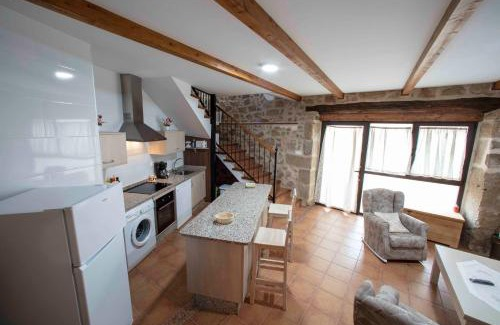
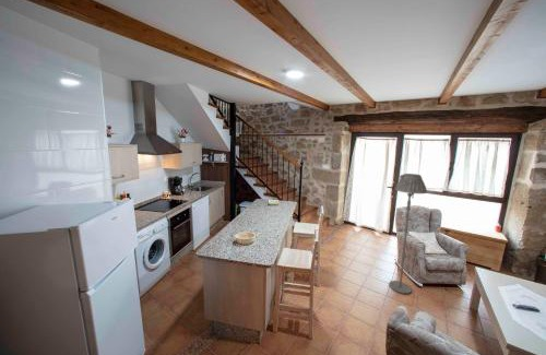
+ floor lamp [388,173,428,295]
